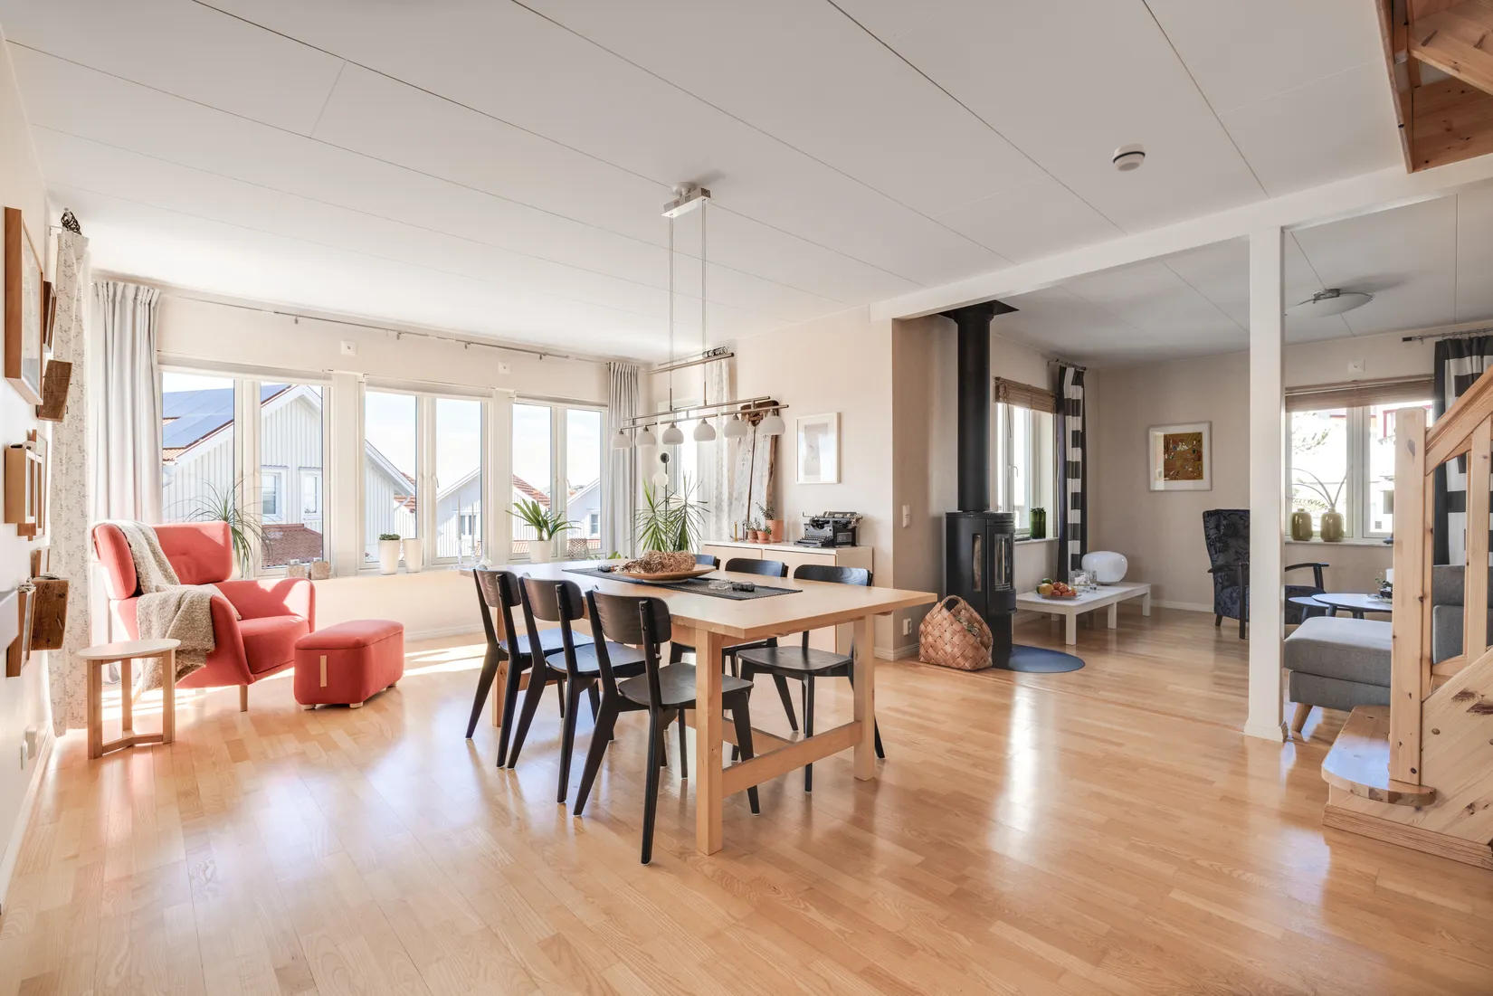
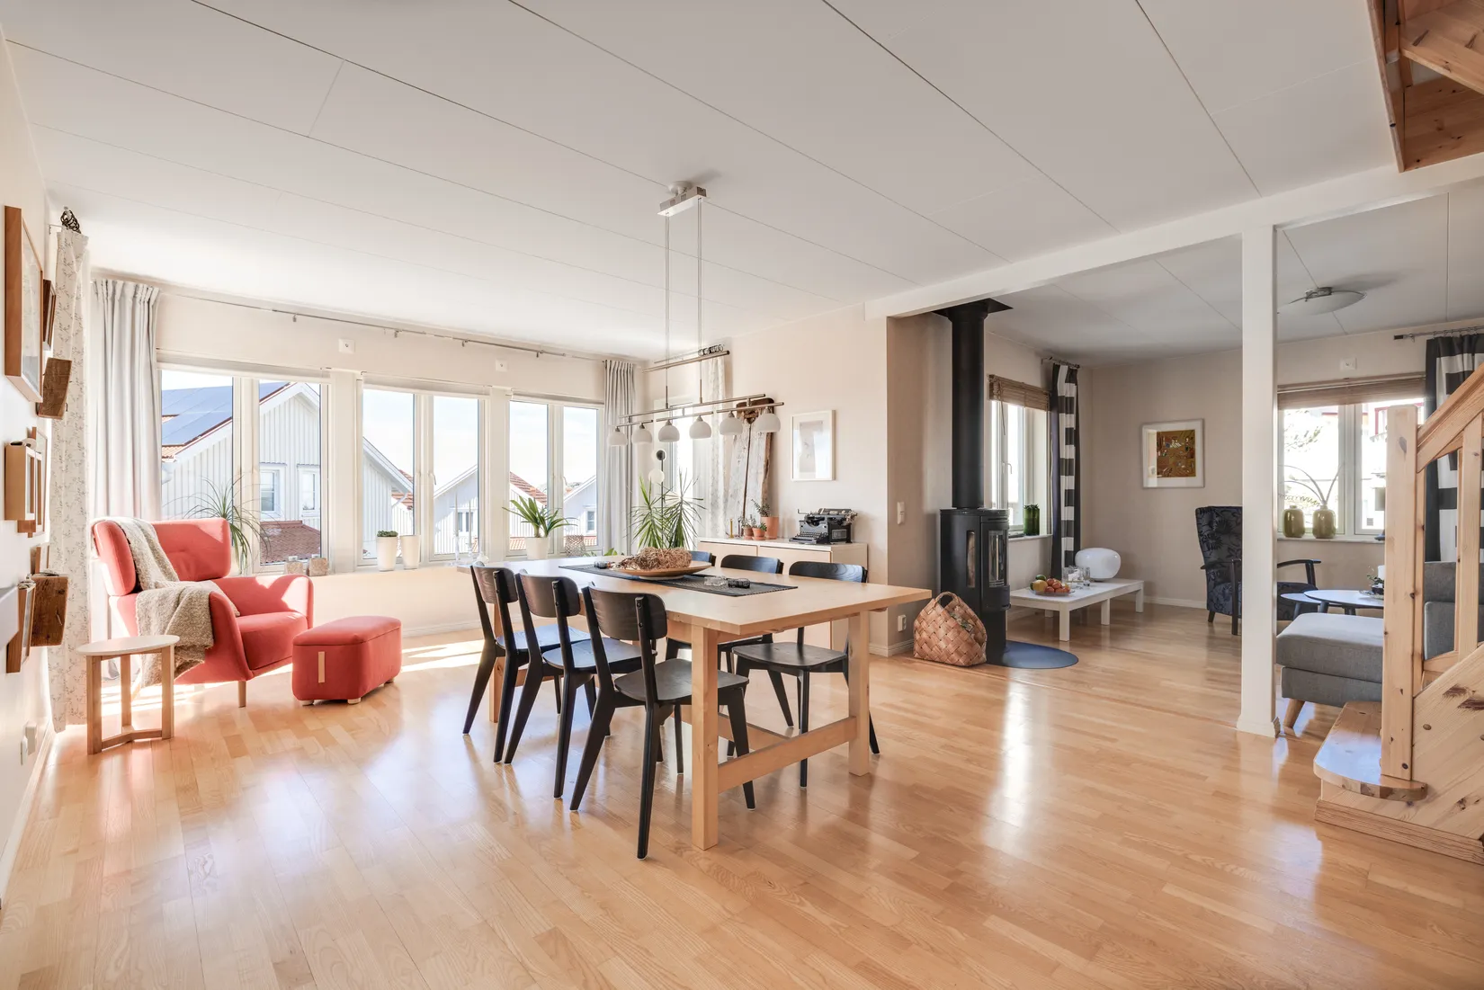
- smoke detector [1112,143,1146,172]
